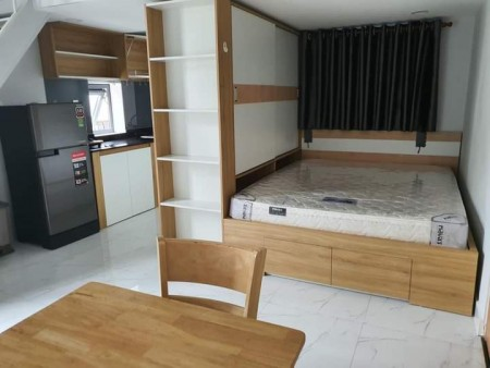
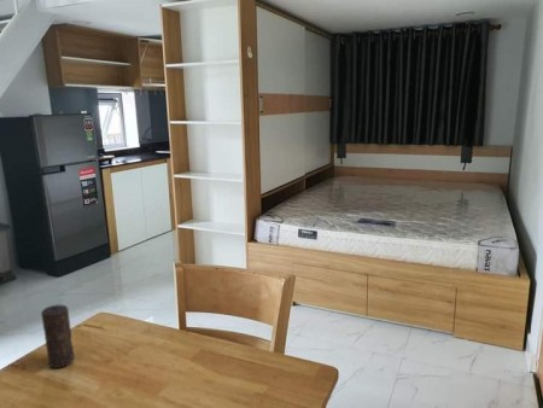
+ candle [40,304,76,369]
